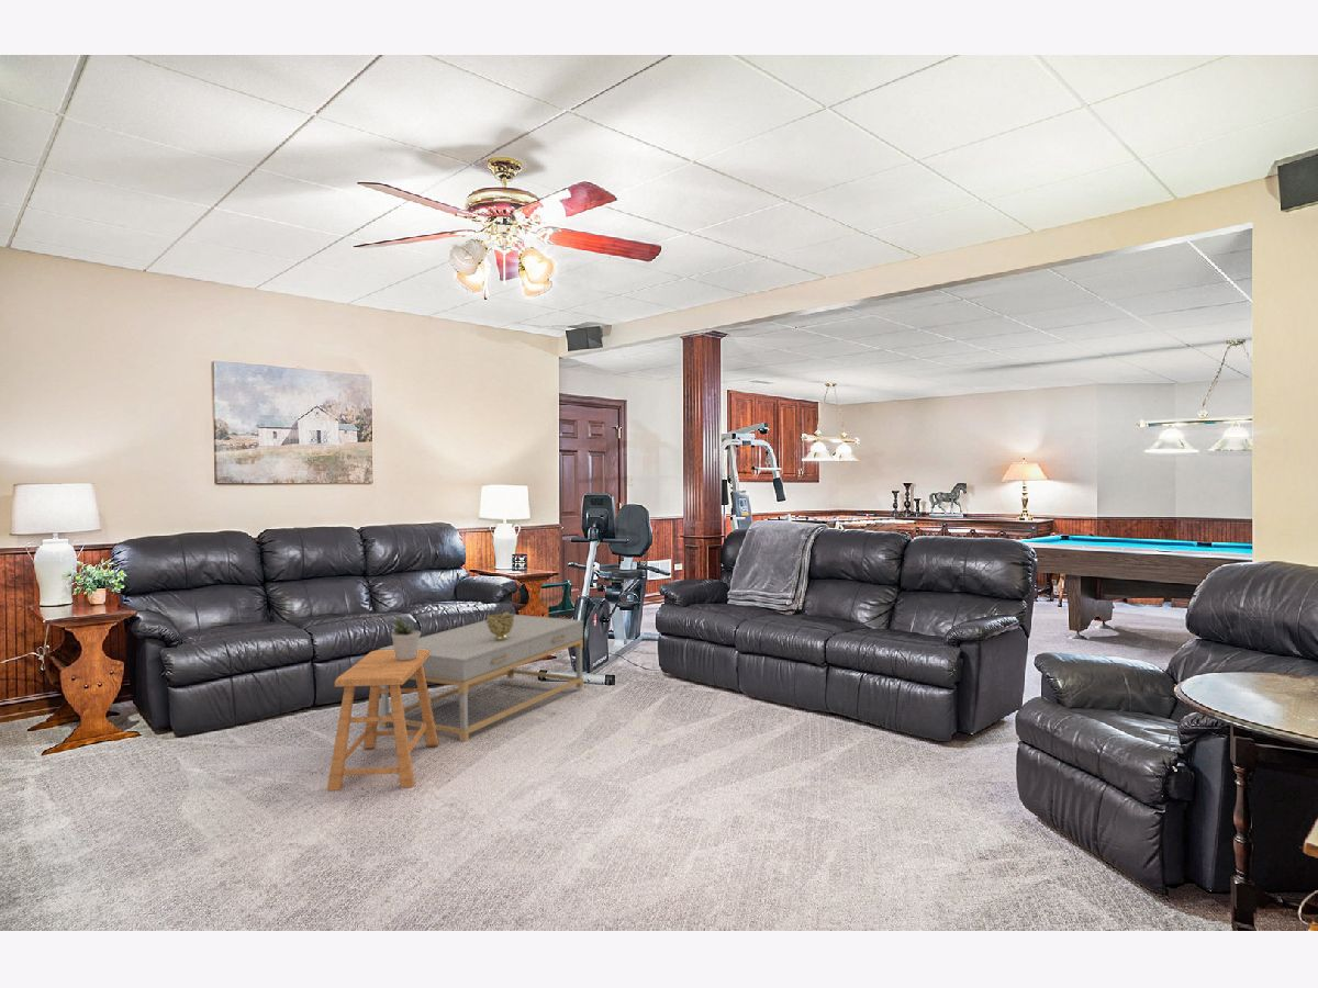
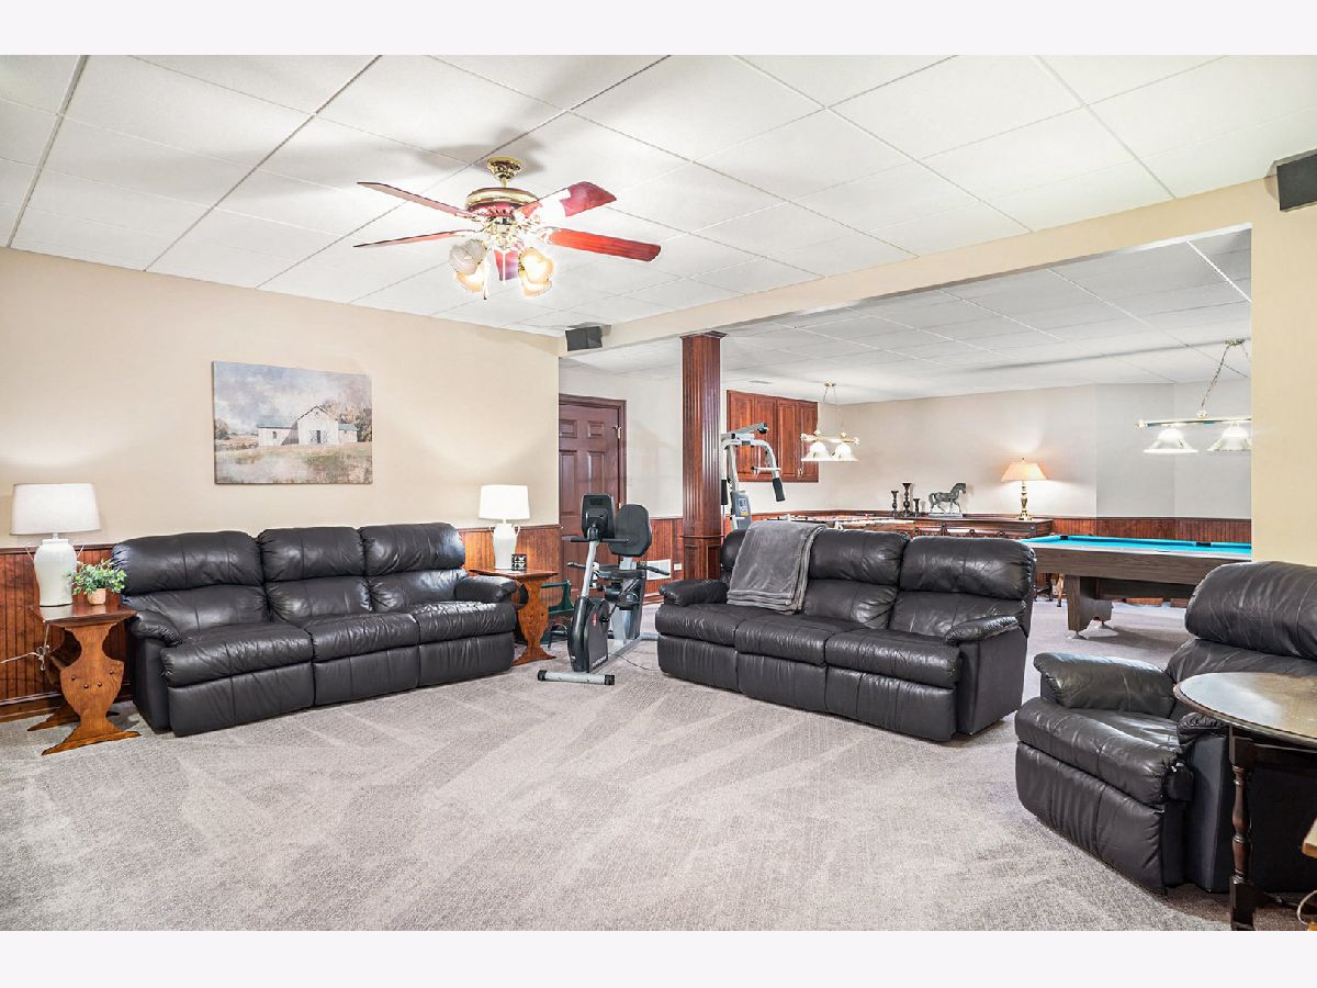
- stool [326,649,439,791]
- potted plant [390,613,422,661]
- decorative bowl [485,610,515,641]
- coffee table [377,614,584,742]
